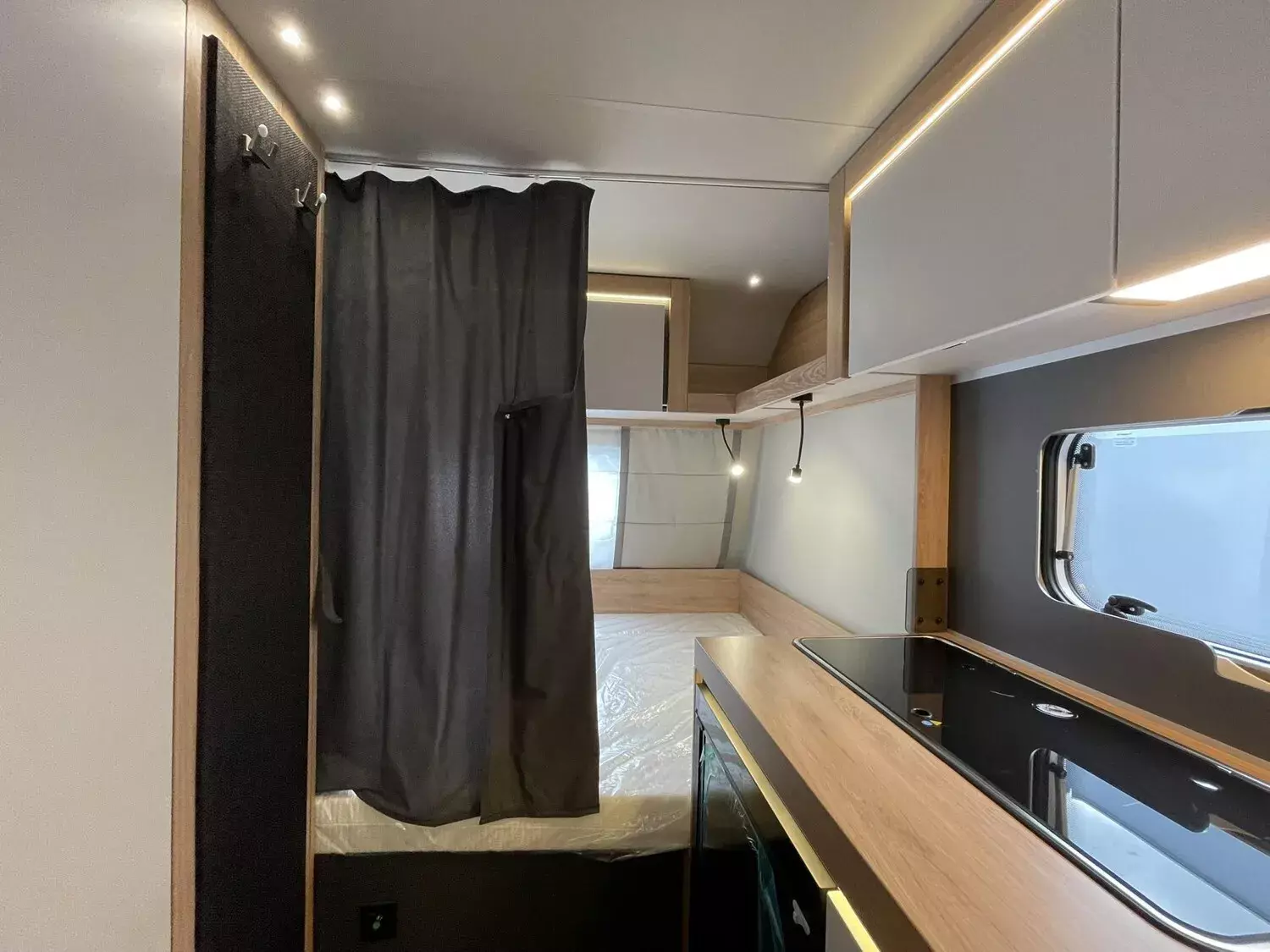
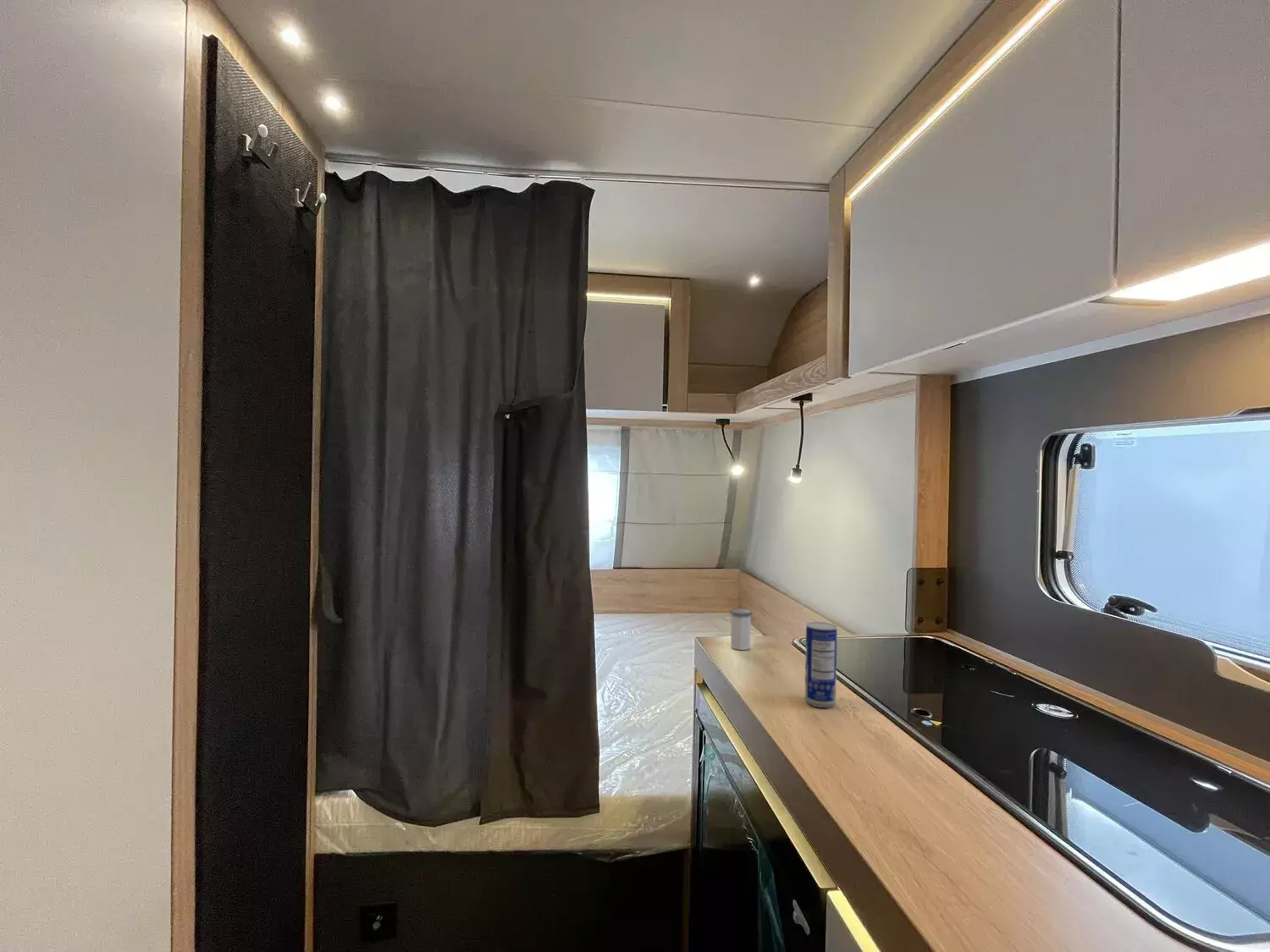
+ salt shaker [730,608,753,651]
+ beverage can [804,621,838,708]
